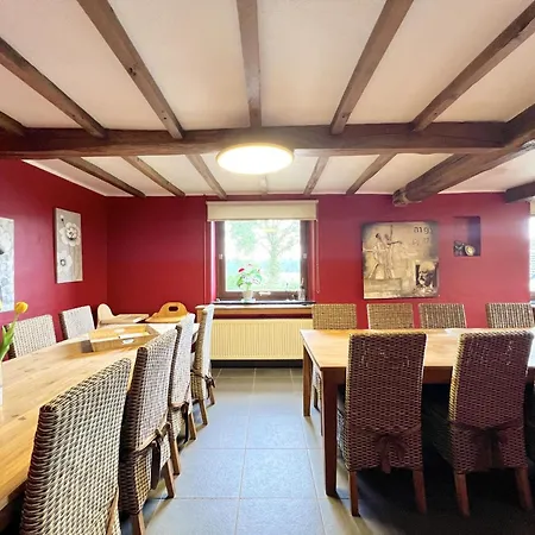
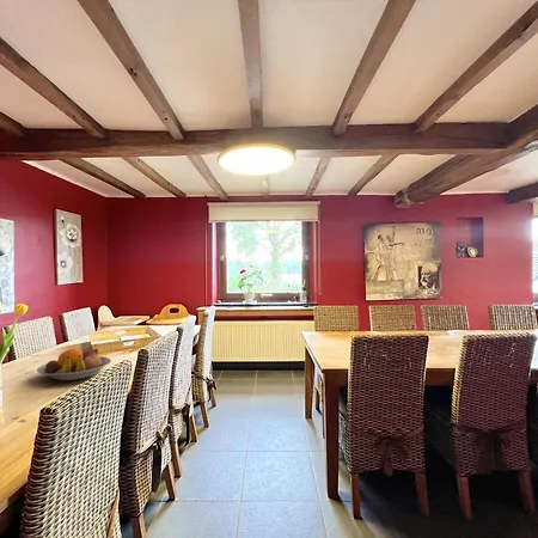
+ fruit bowl [36,348,112,381]
